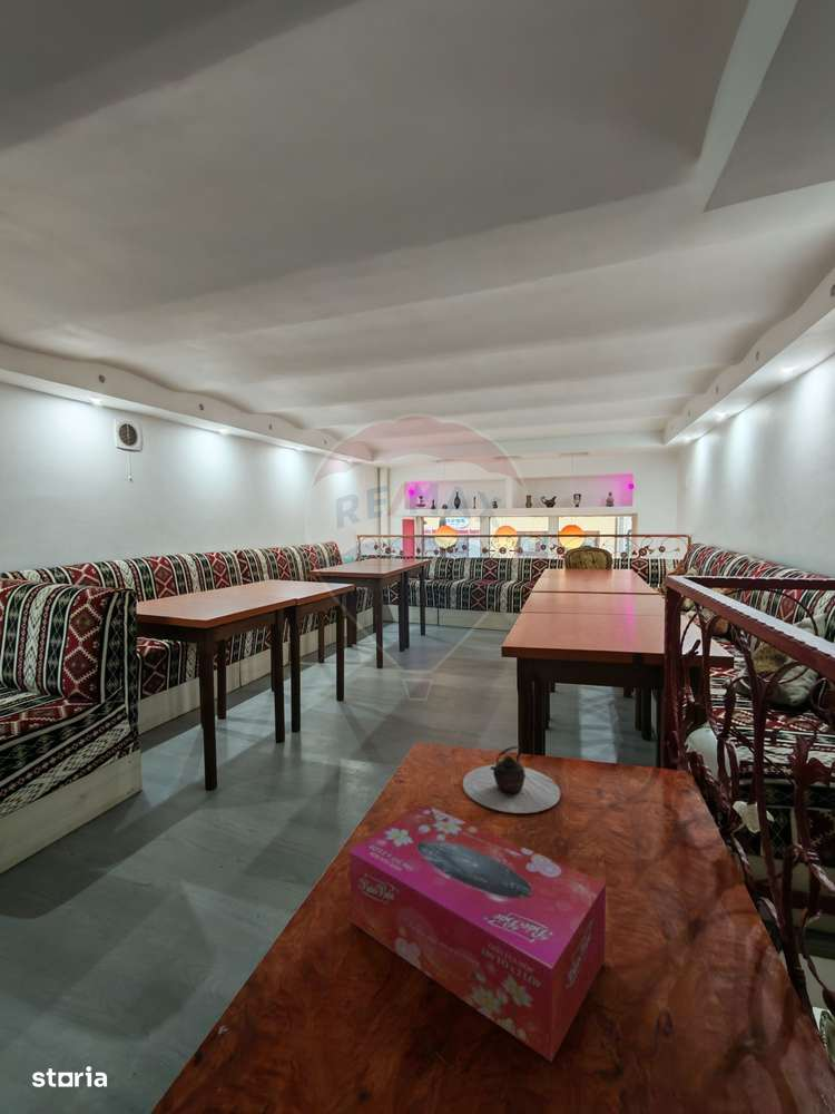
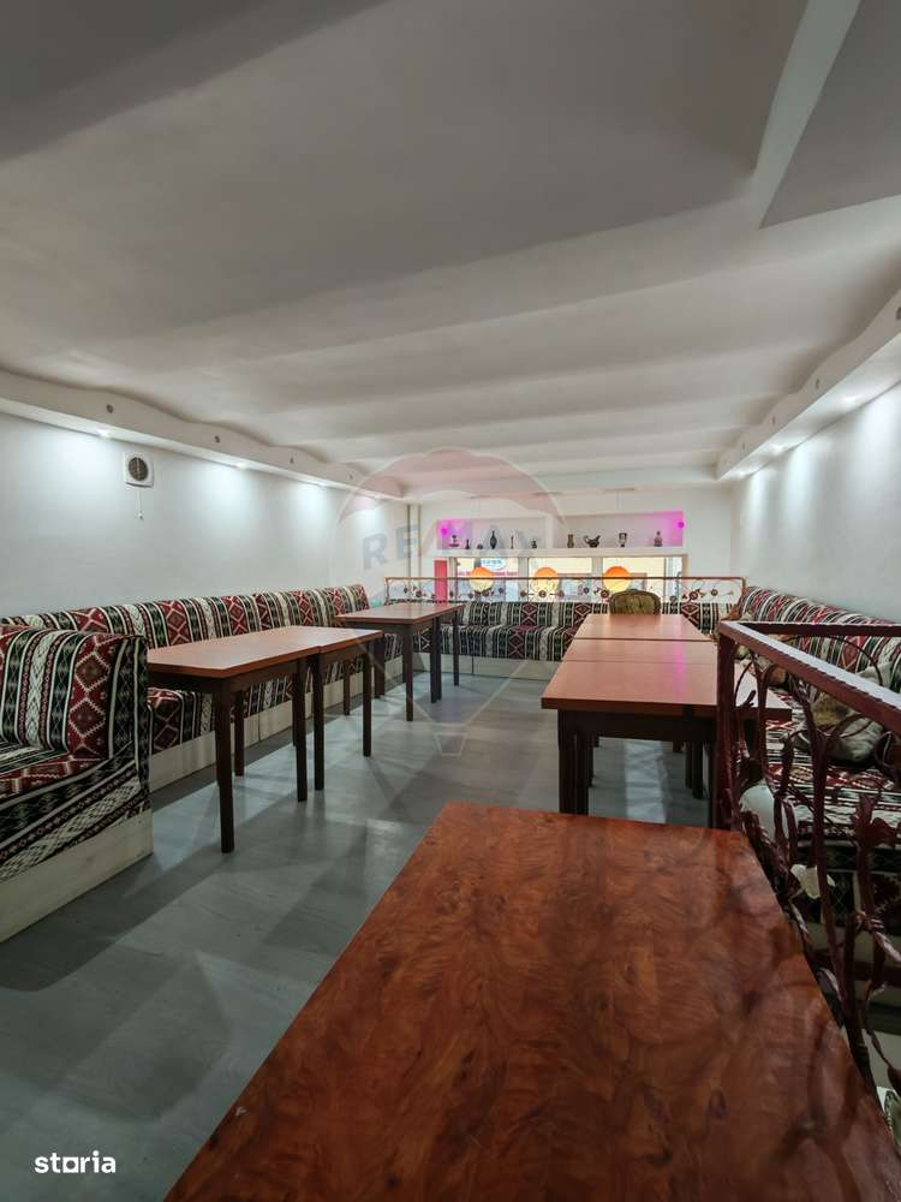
- teapot [462,745,561,814]
- tissue box [348,802,607,1063]
